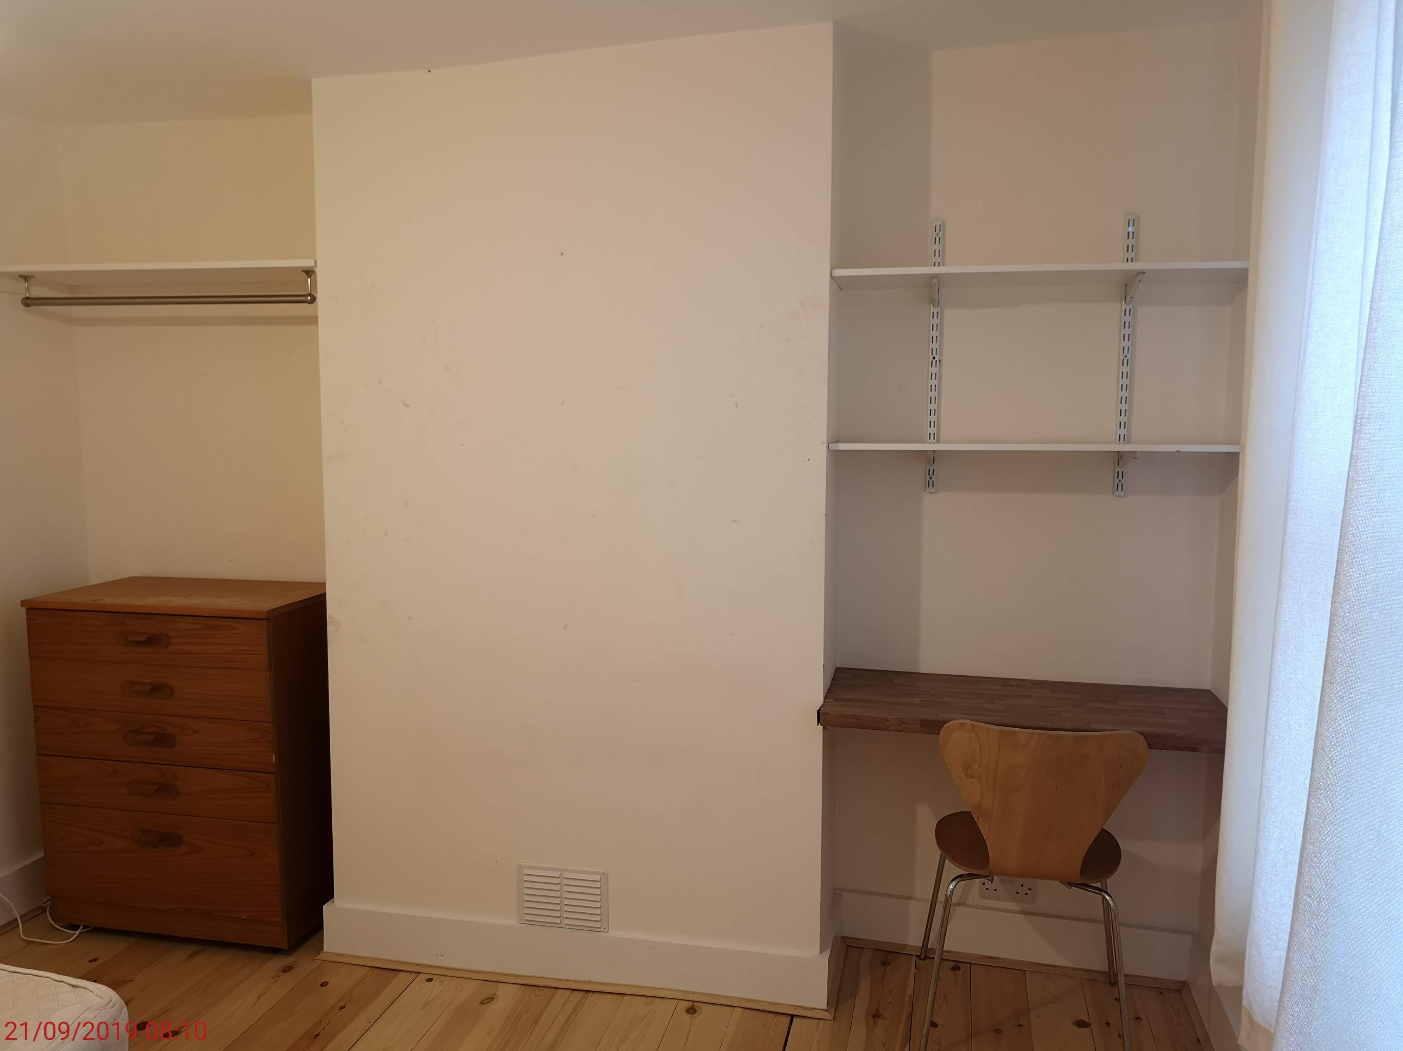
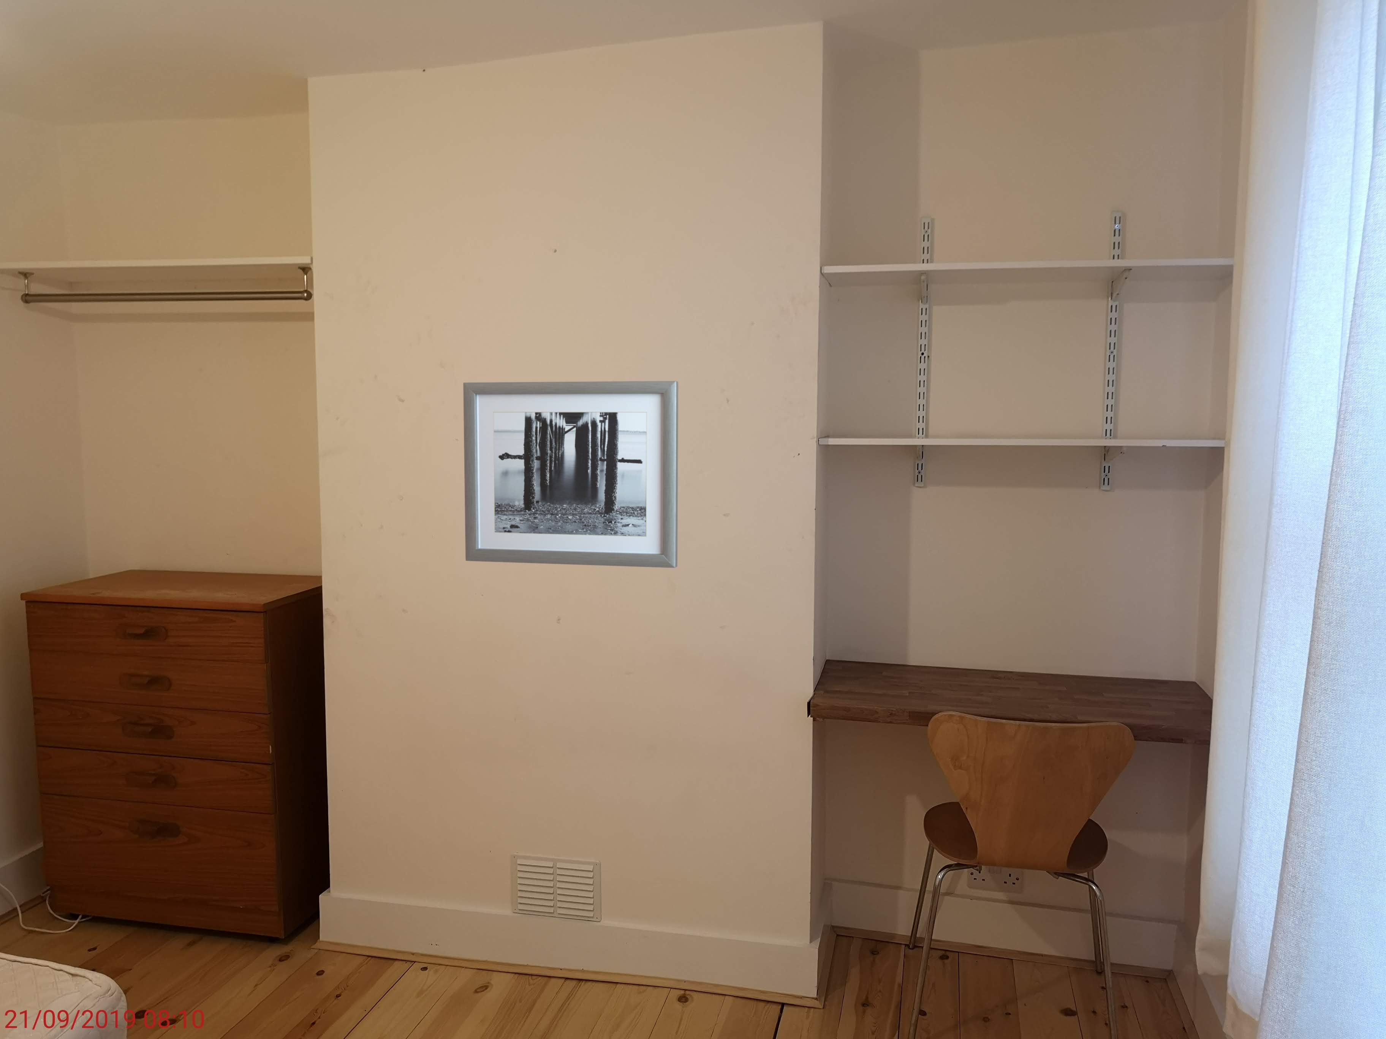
+ wall art [463,381,679,569]
